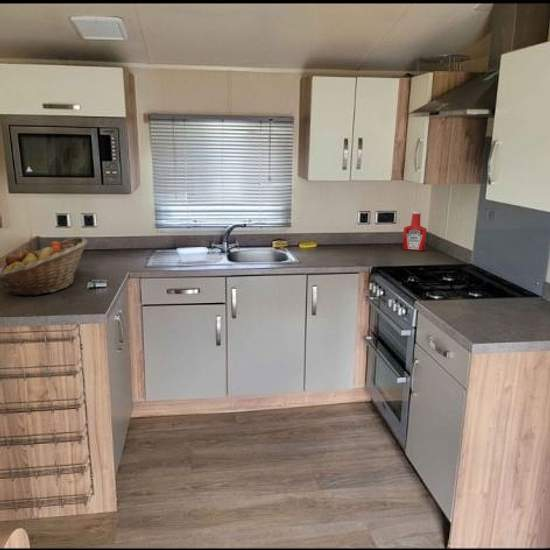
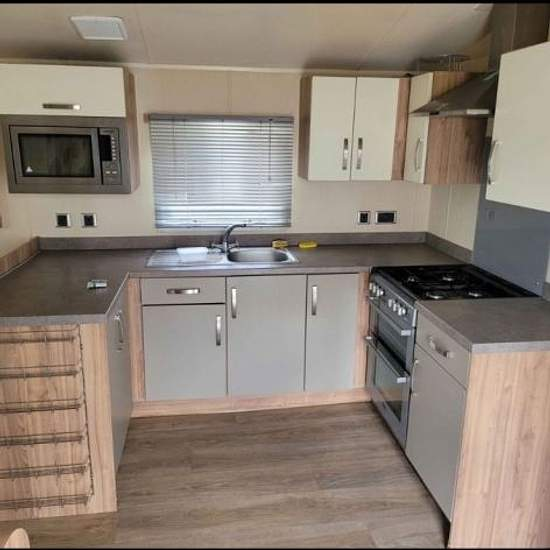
- soap bottle [401,210,428,252]
- fruit basket [0,236,89,297]
